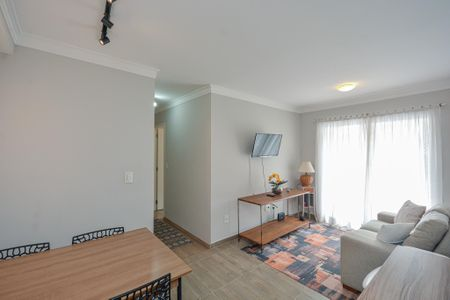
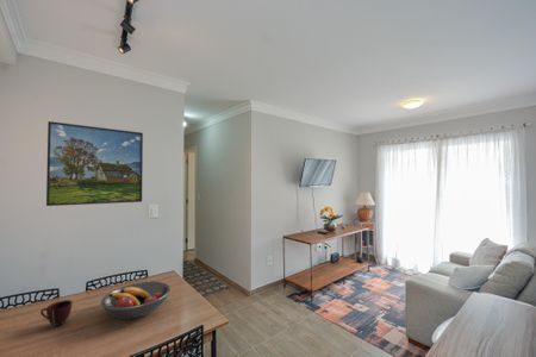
+ mug [39,299,74,327]
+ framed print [45,120,144,207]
+ fruit bowl [99,281,172,320]
